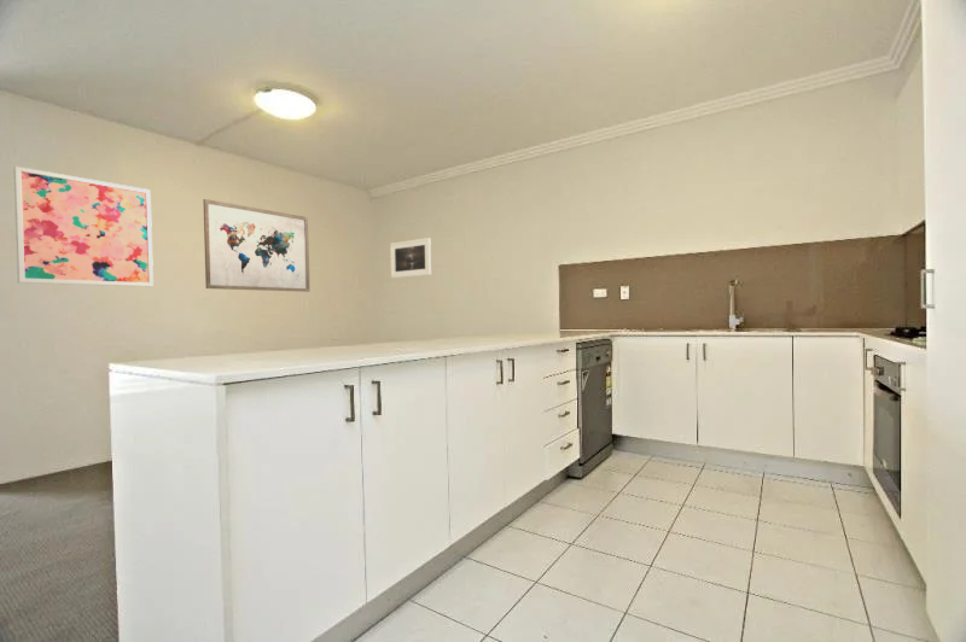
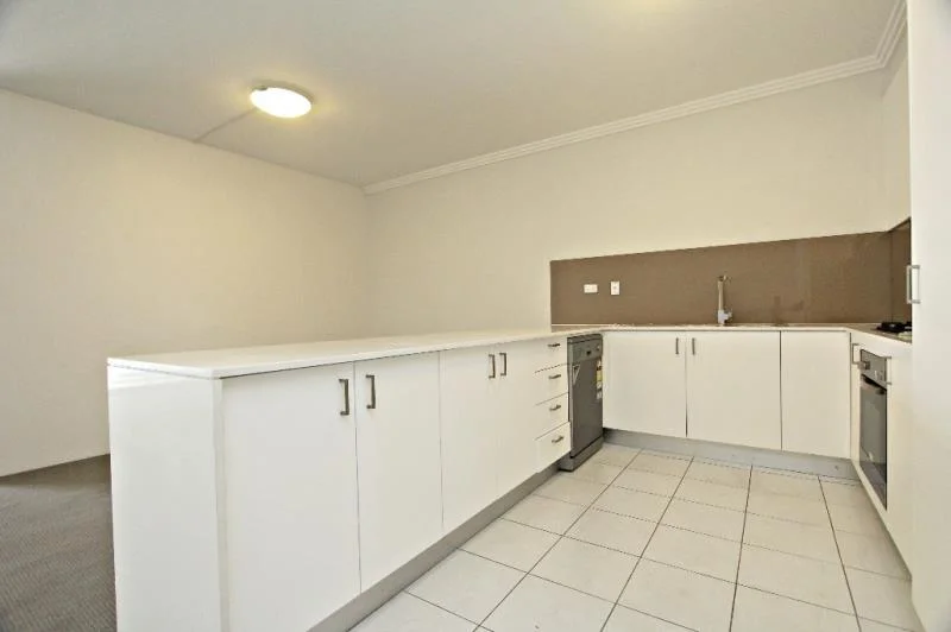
- wall art [12,165,155,288]
- wall art [203,198,312,293]
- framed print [389,237,432,279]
